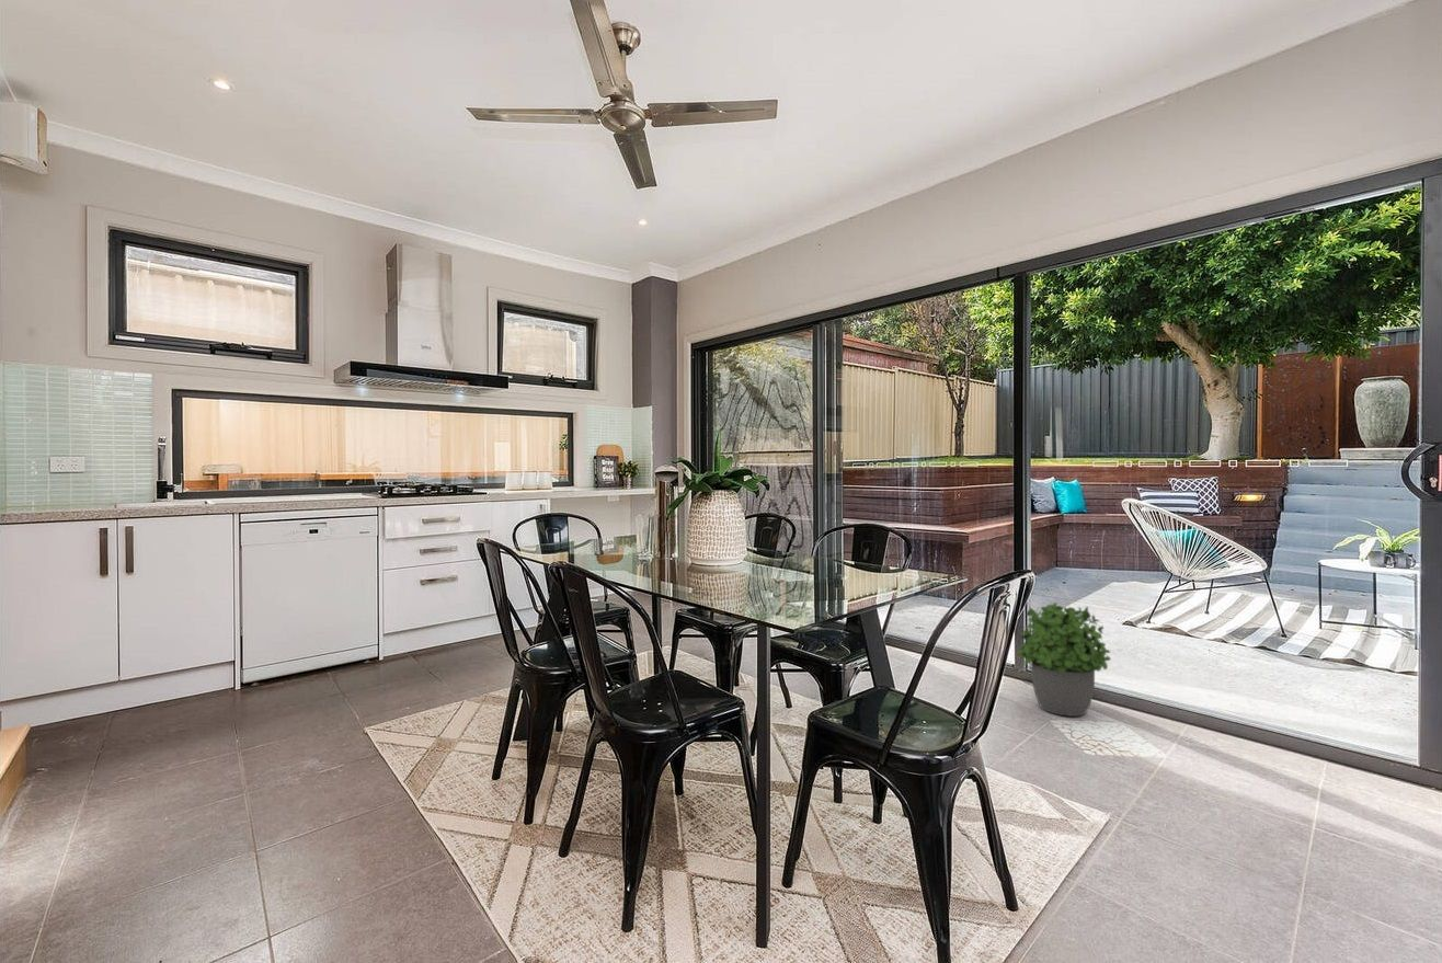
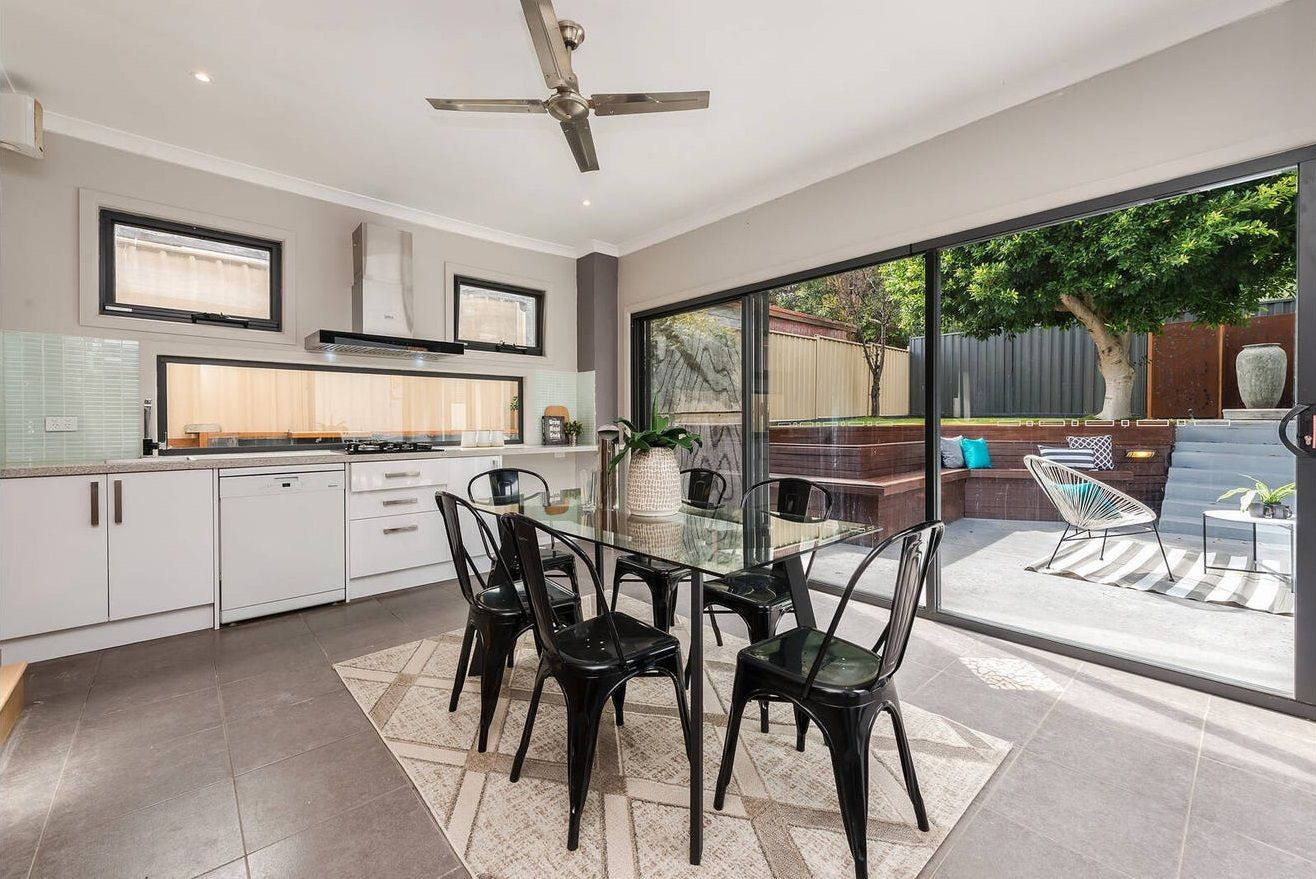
- potted plant [1016,601,1112,718]
